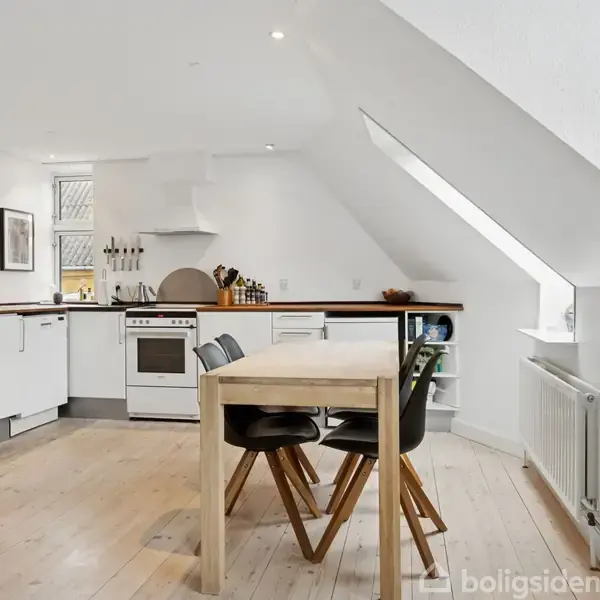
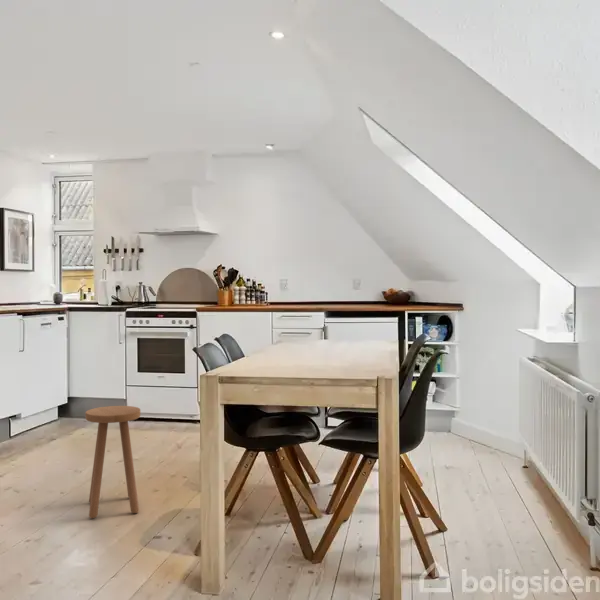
+ stool [85,405,141,519]
